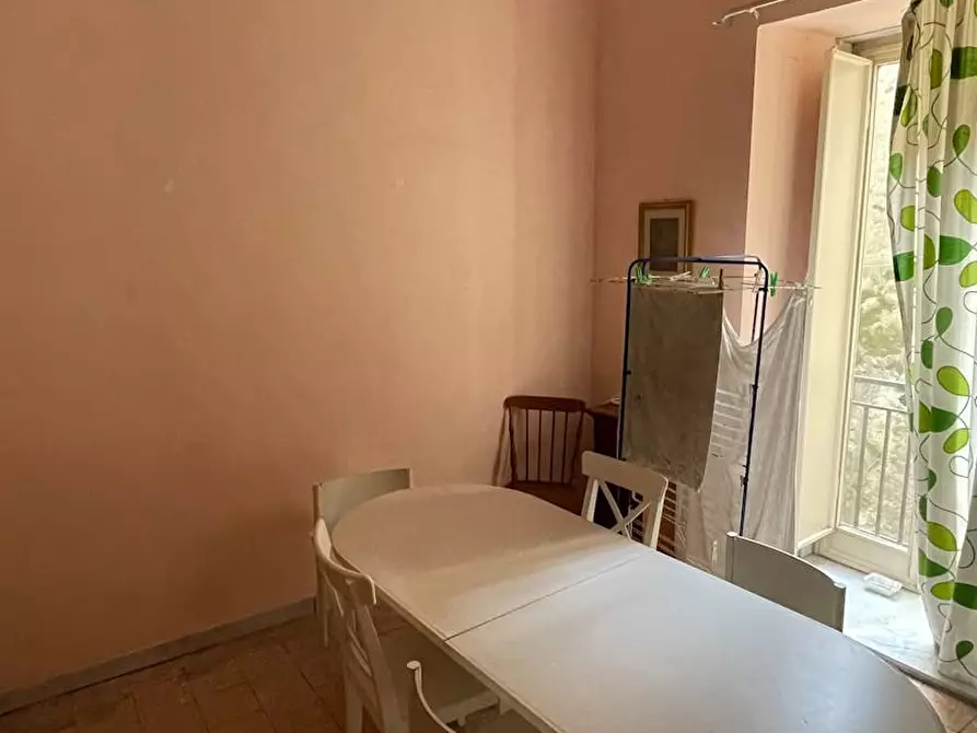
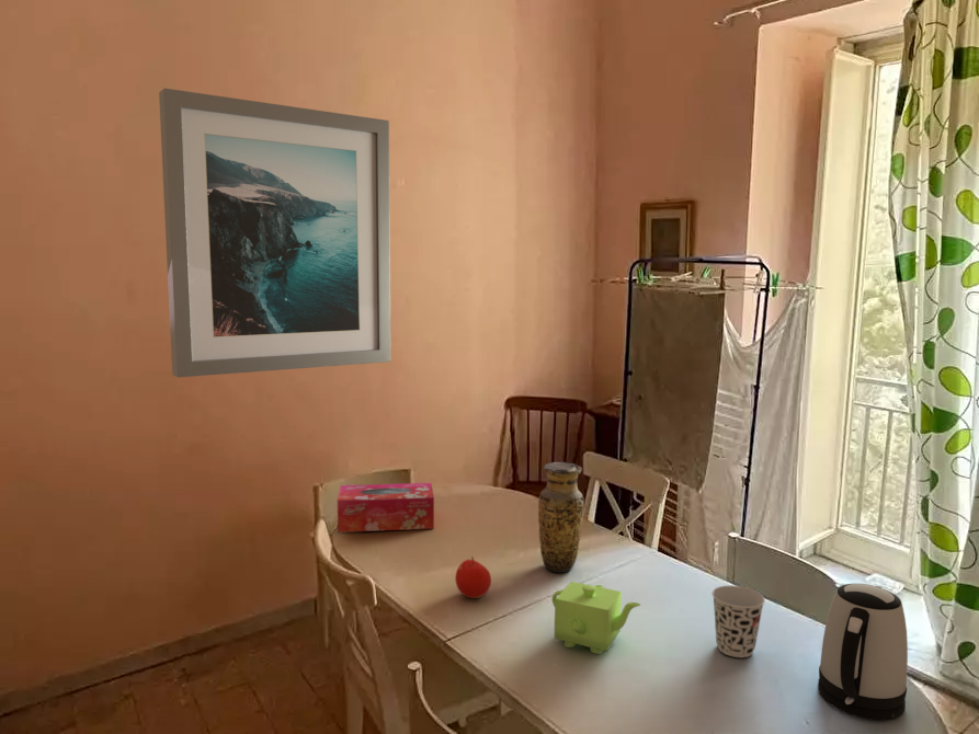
+ wall art [158,88,391,379]
+ tissue box [337,482,435,534]
+ vase [537,461,585,574]
+ teapot [550,581,641,655]
+ cup [712,585,766,658]
+ fruit [454,555,492,599]
+ kettle [817,583,909,722]
